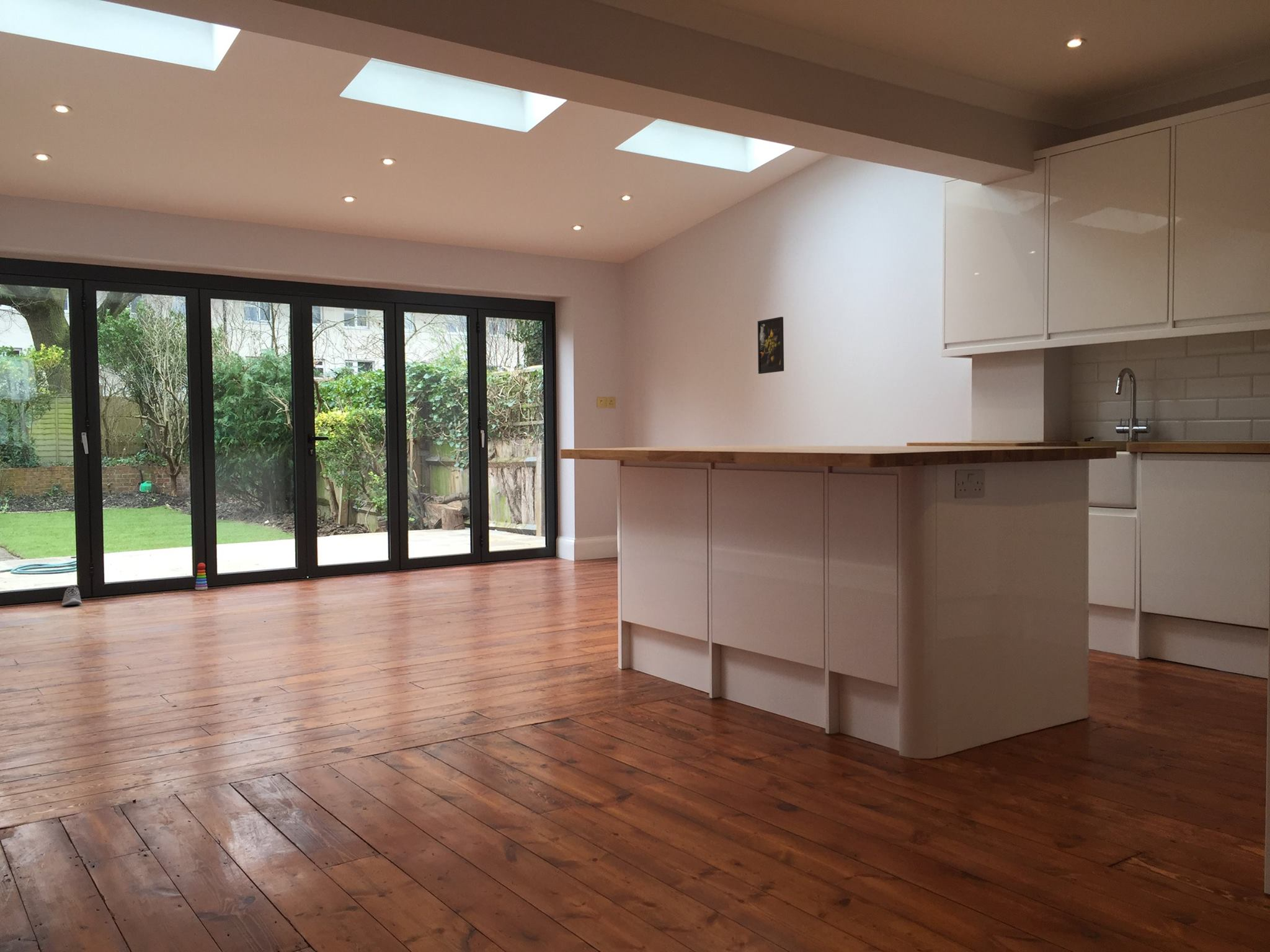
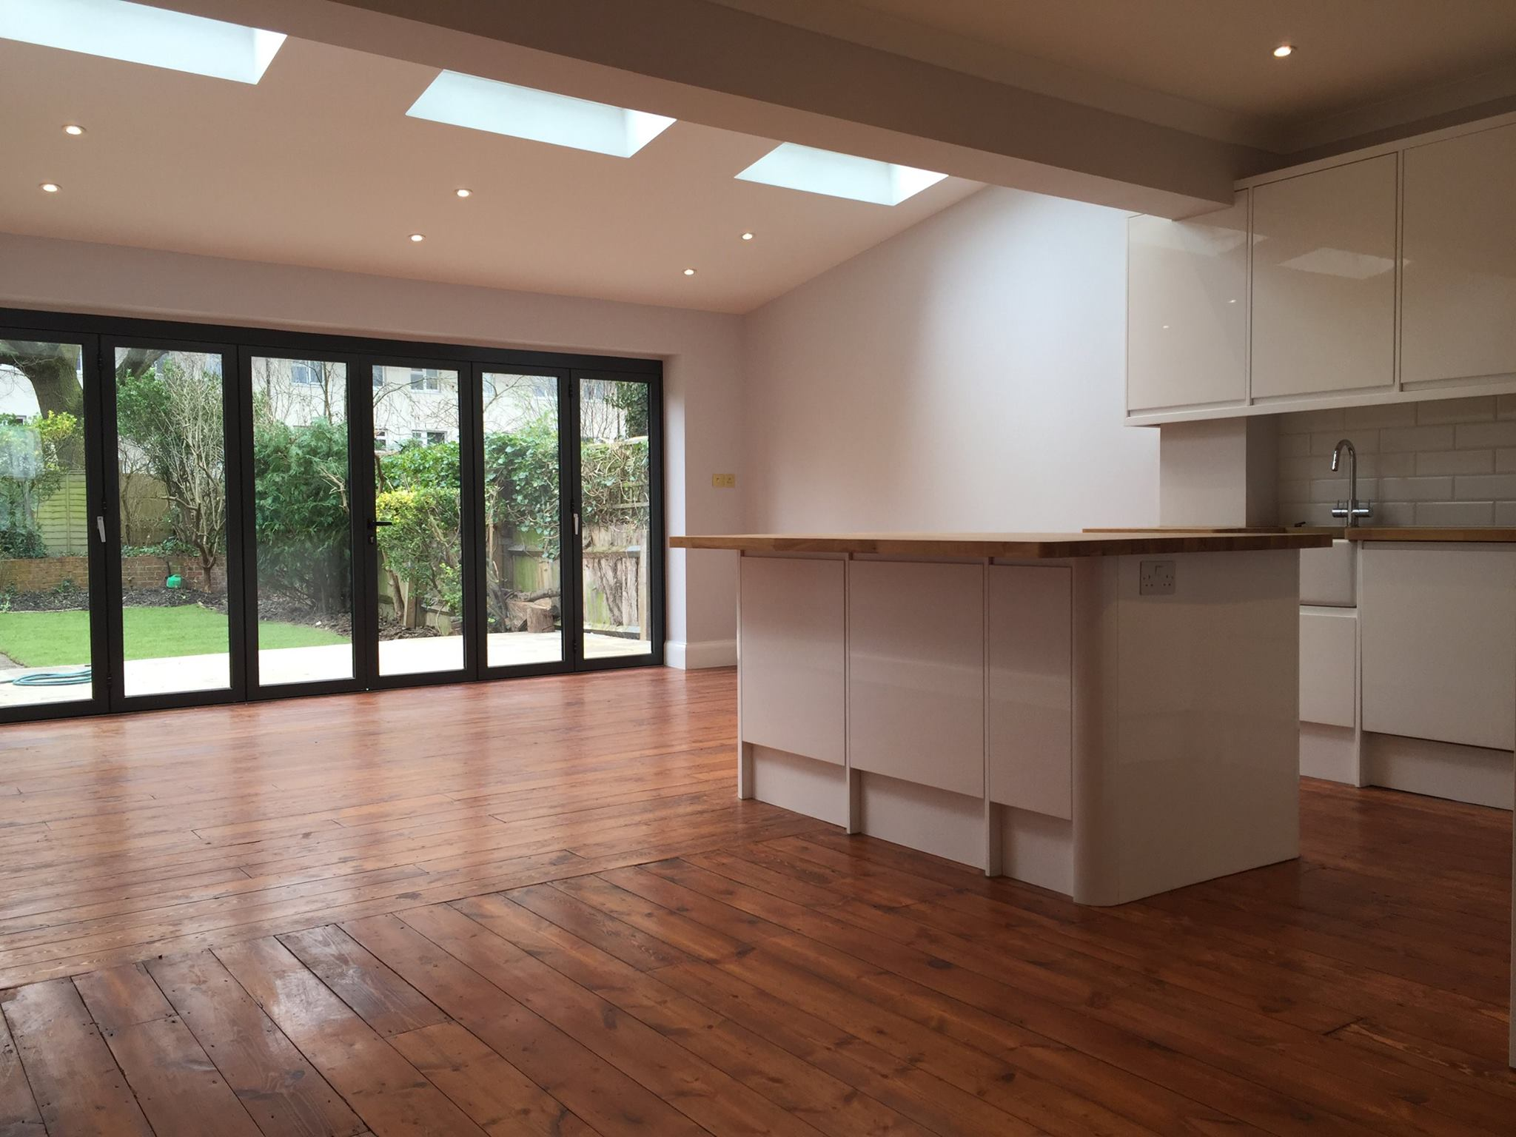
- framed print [757,316,784,374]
- stacking toy [195,562,208,591]
- sneaker [61,584,82,606]
